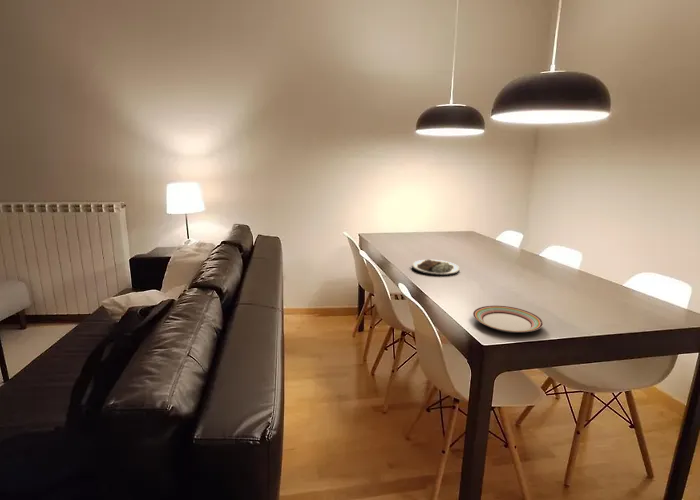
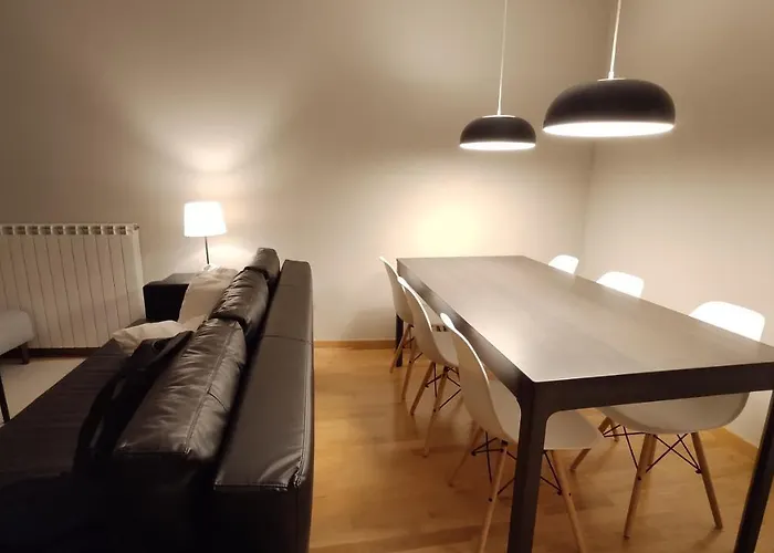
- plate [411,259,460,277]
- plate [472,305,544,334]
